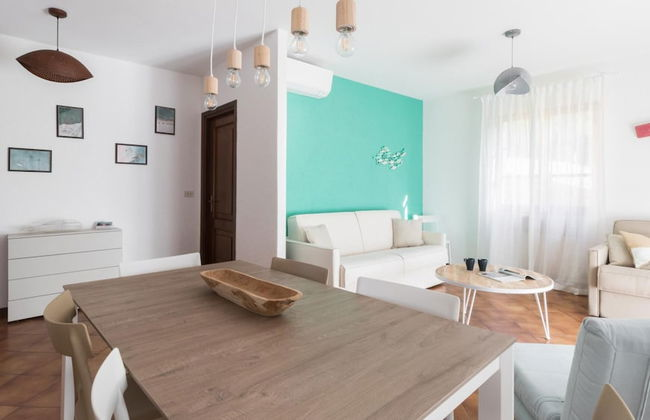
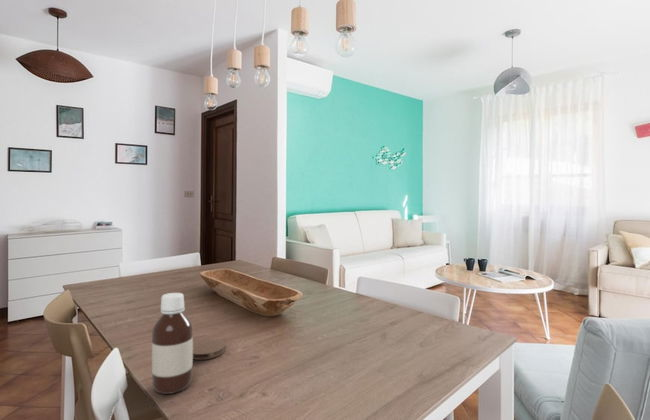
+ coaster [193,339,226,361]
+ bottle [151,292,194,395]
